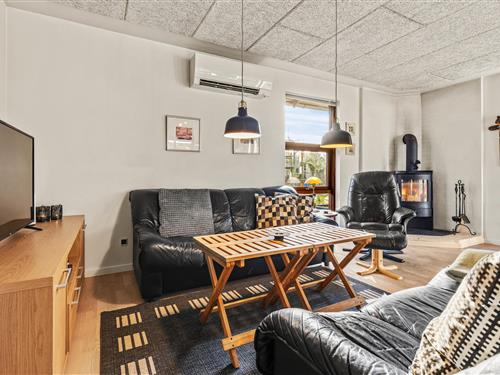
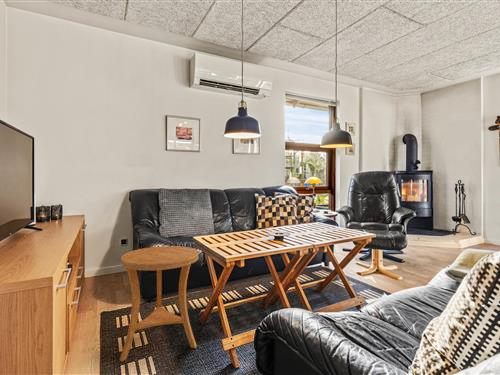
+ side table [119,245,200,362]
